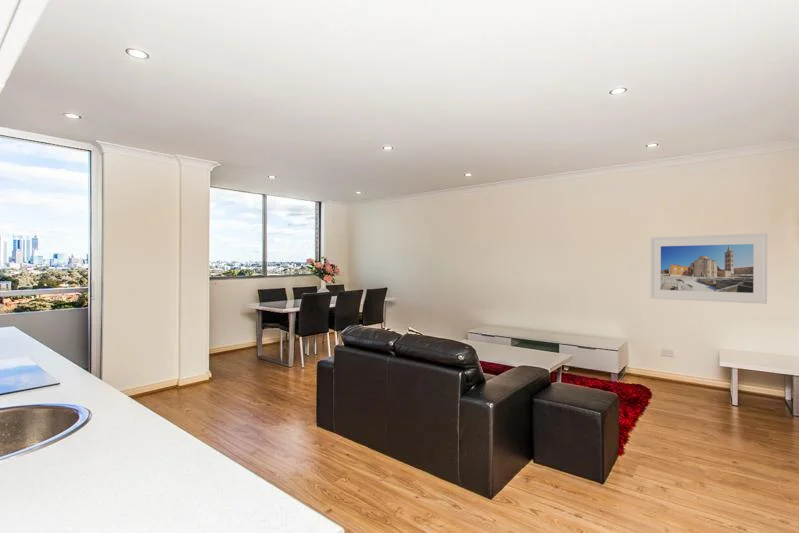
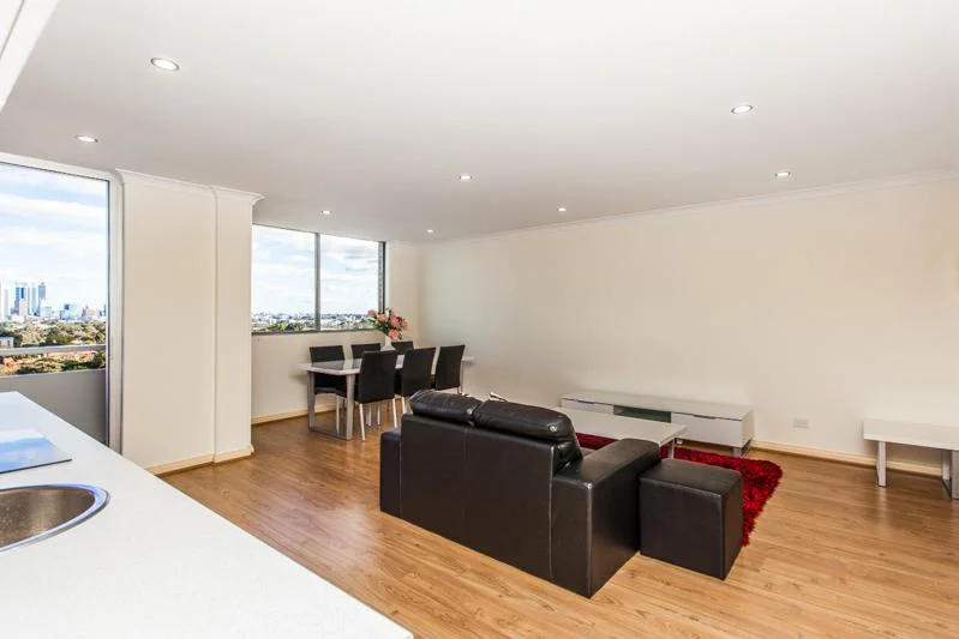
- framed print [649,232,768,305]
